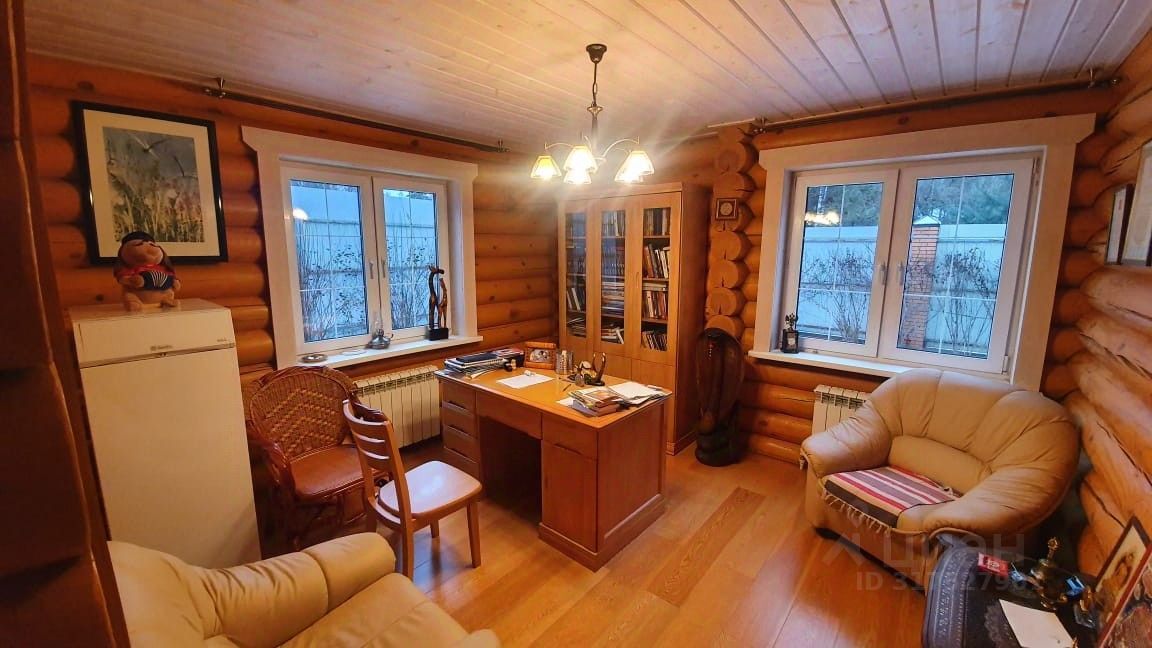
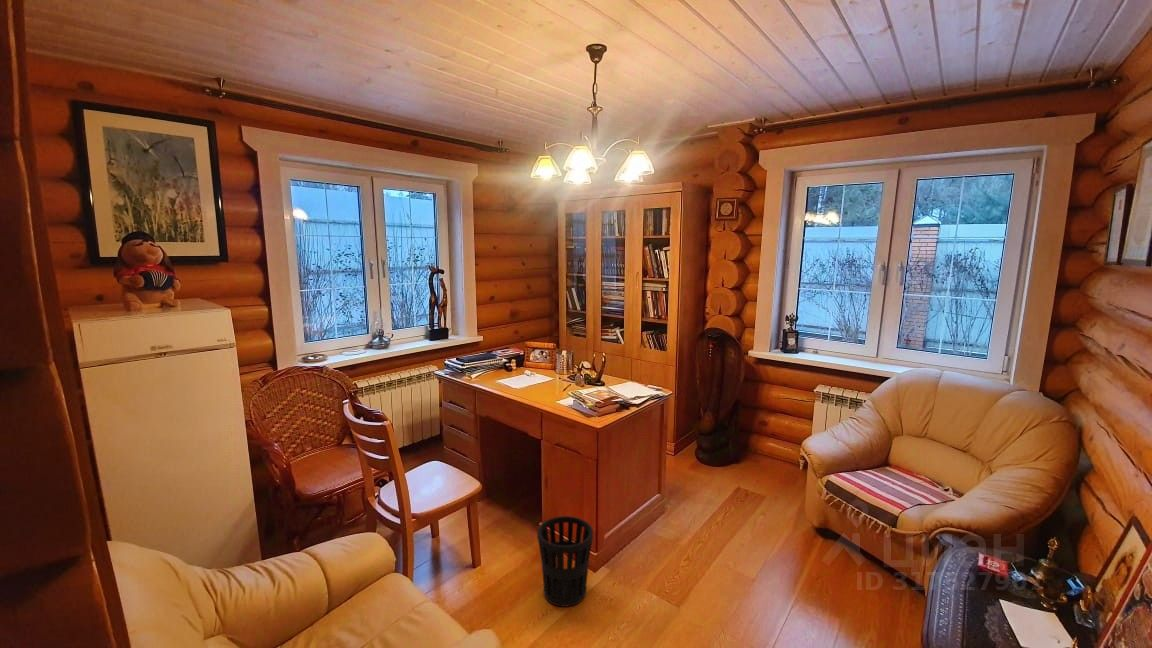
+ wastebasket [536,515,594,608]
